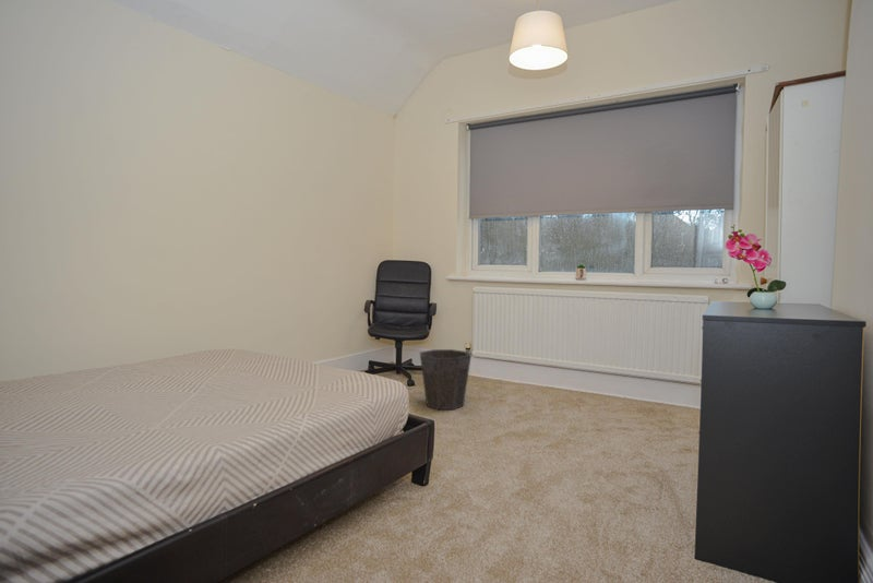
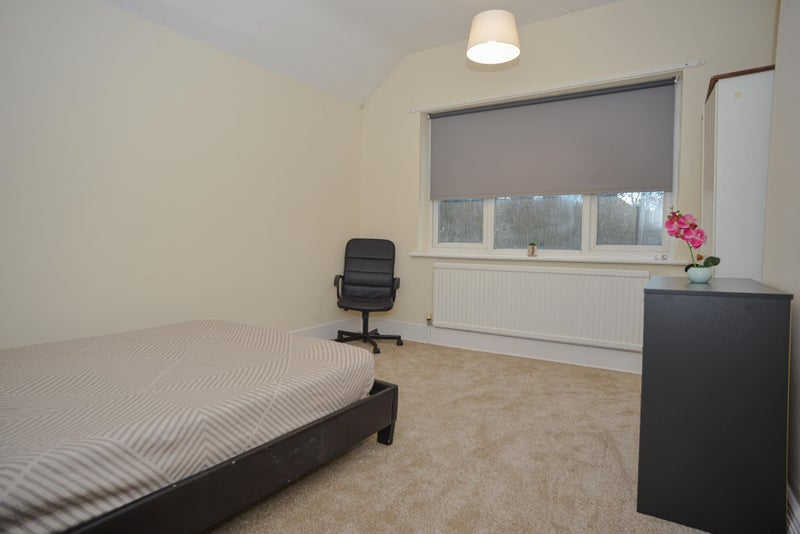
- waste bin [419,348,473,411]
